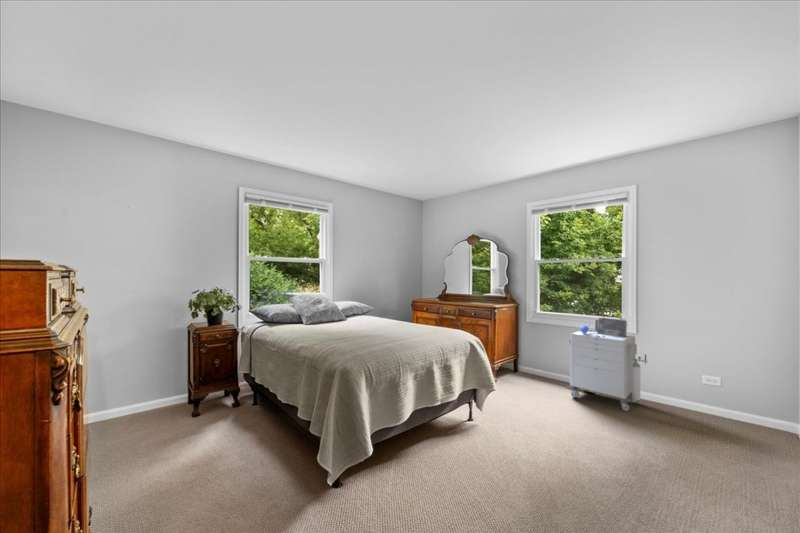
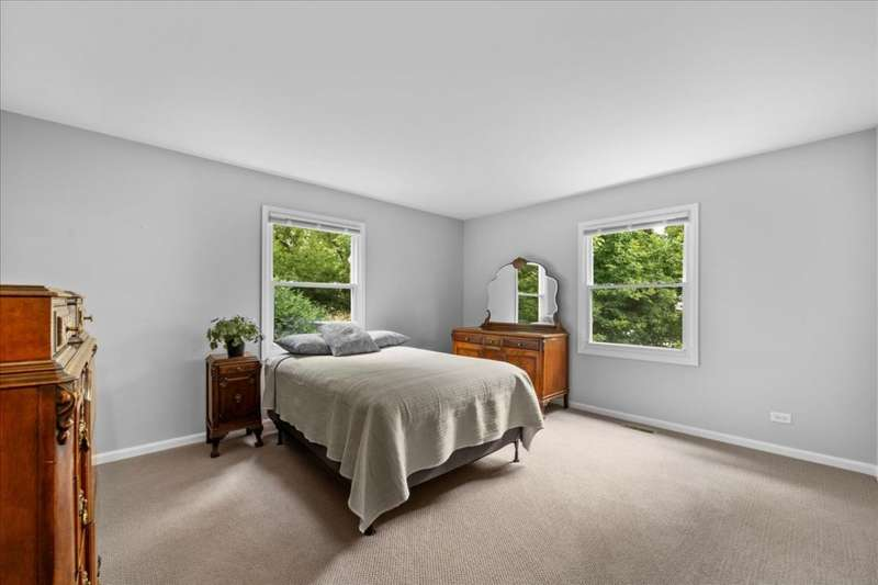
- storage cabinet [568,314,649,412]
